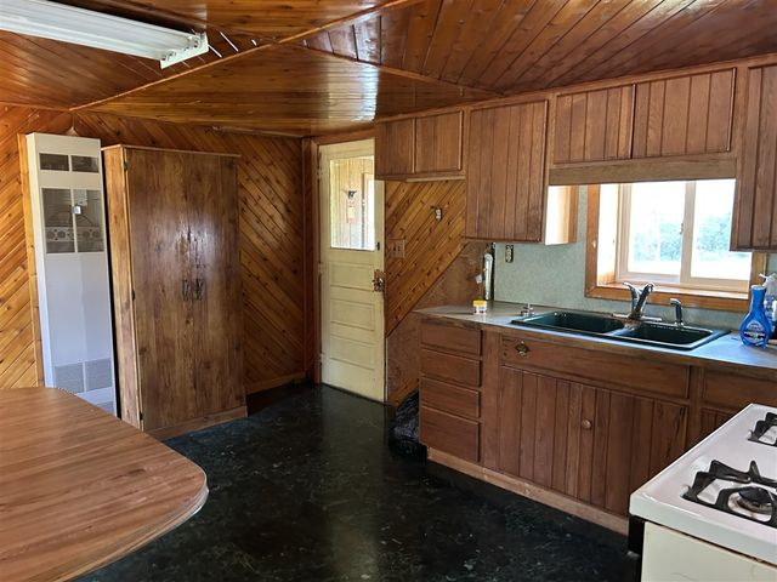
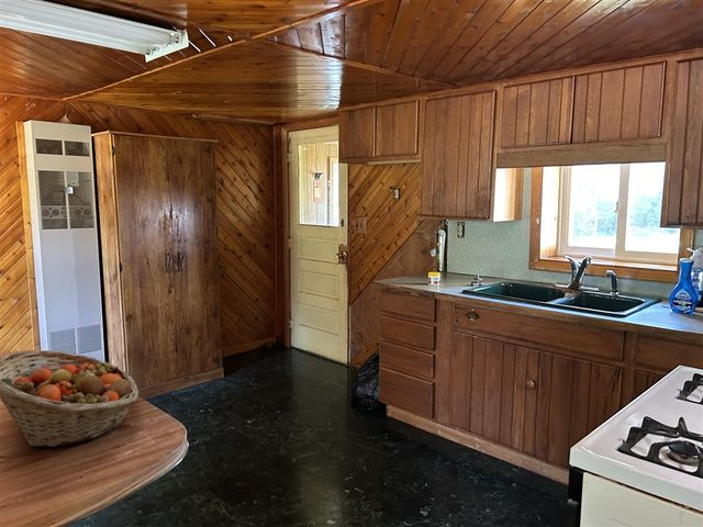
+ fruit basket [0,349,140,448]
